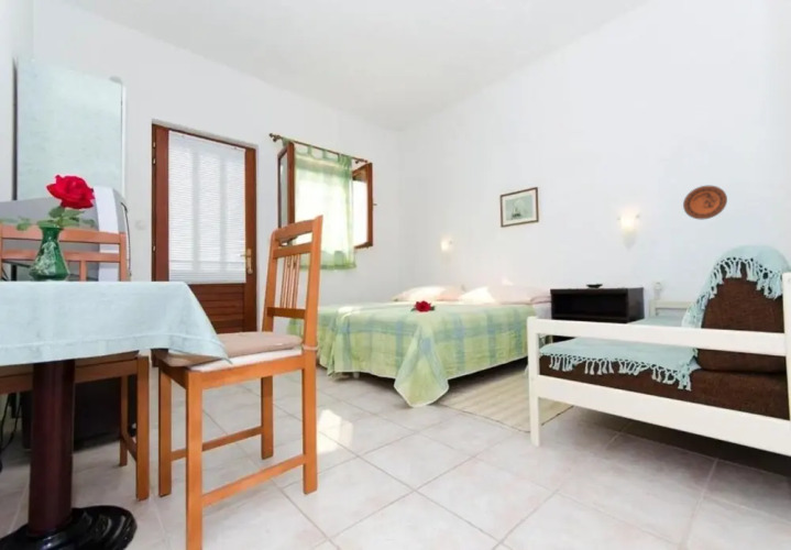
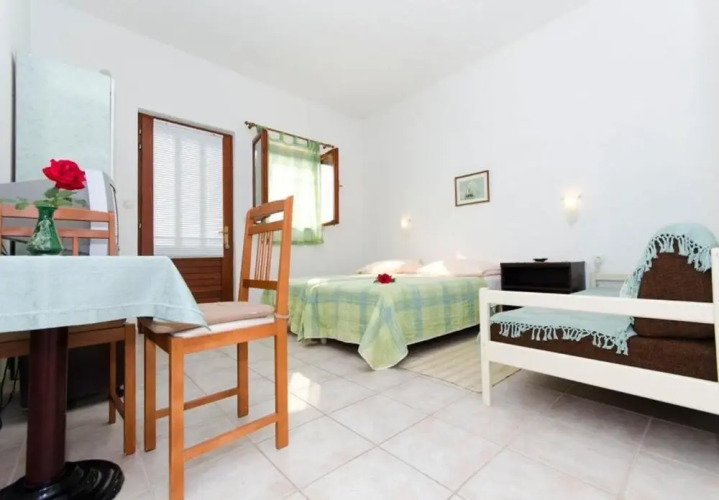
- decorative plate [682,185,728,220]
